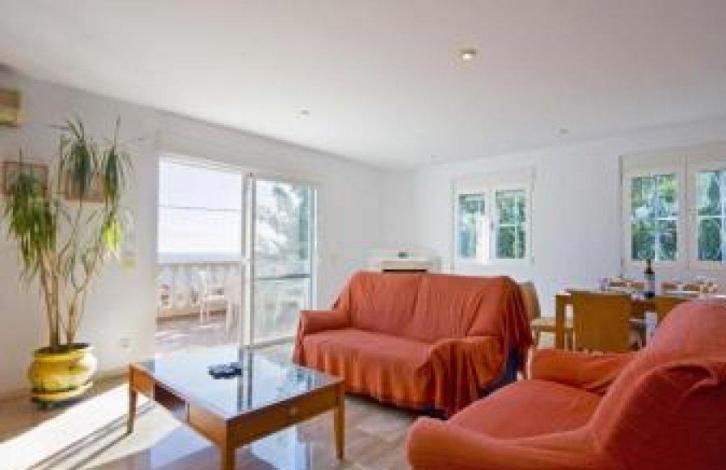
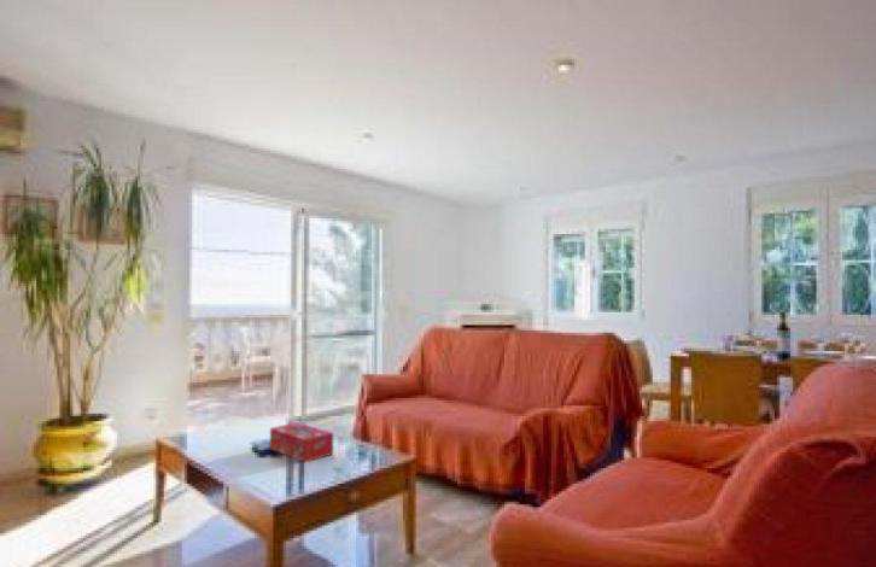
+ tissue box [269,421,334,463]
